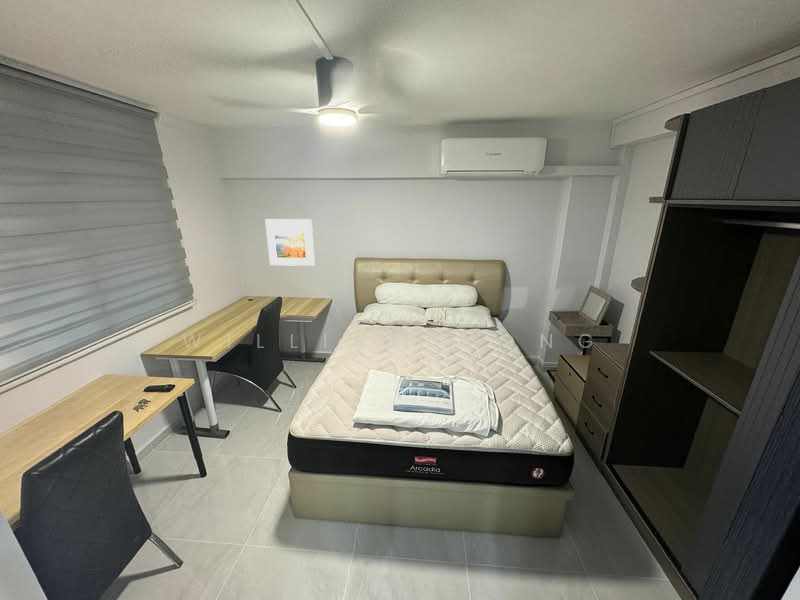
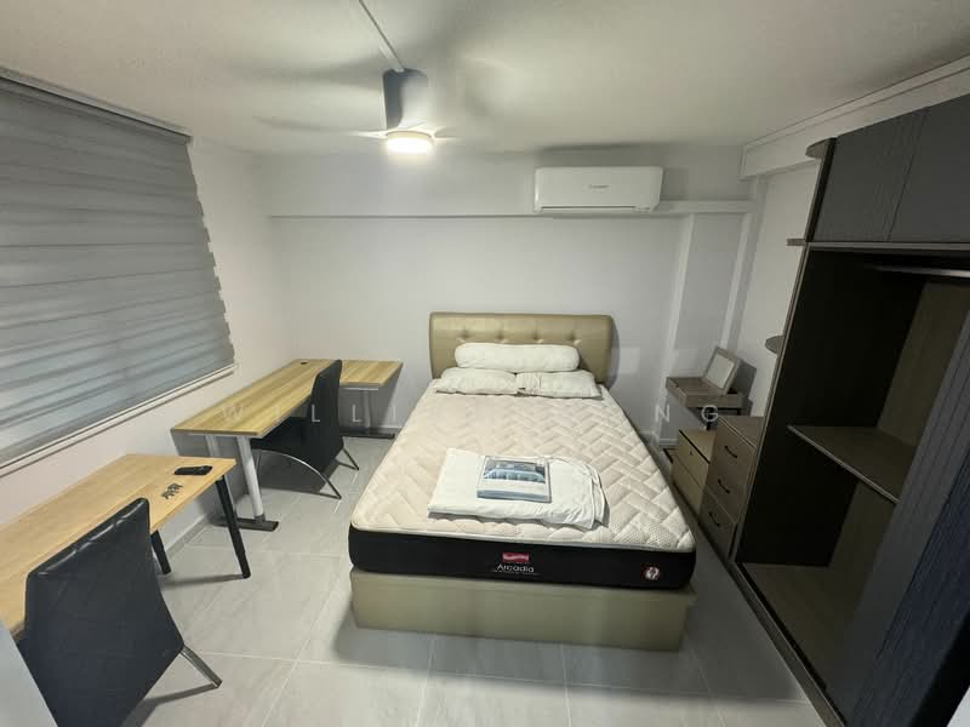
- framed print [264,218,316,267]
